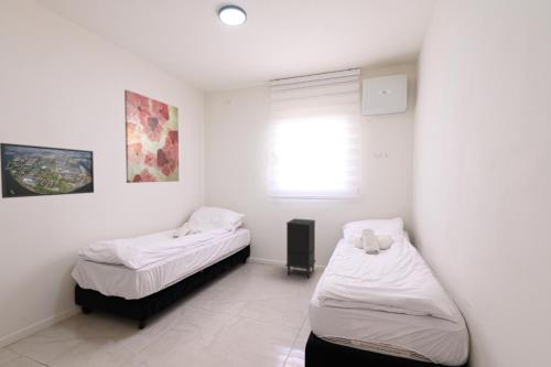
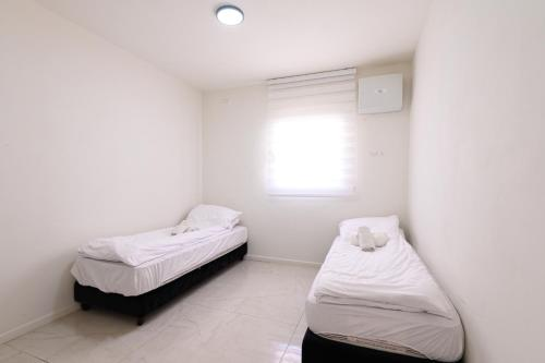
- wall art [123,89,180,184]
- nightstand [284,217,316,280]
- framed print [0,142,95,199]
